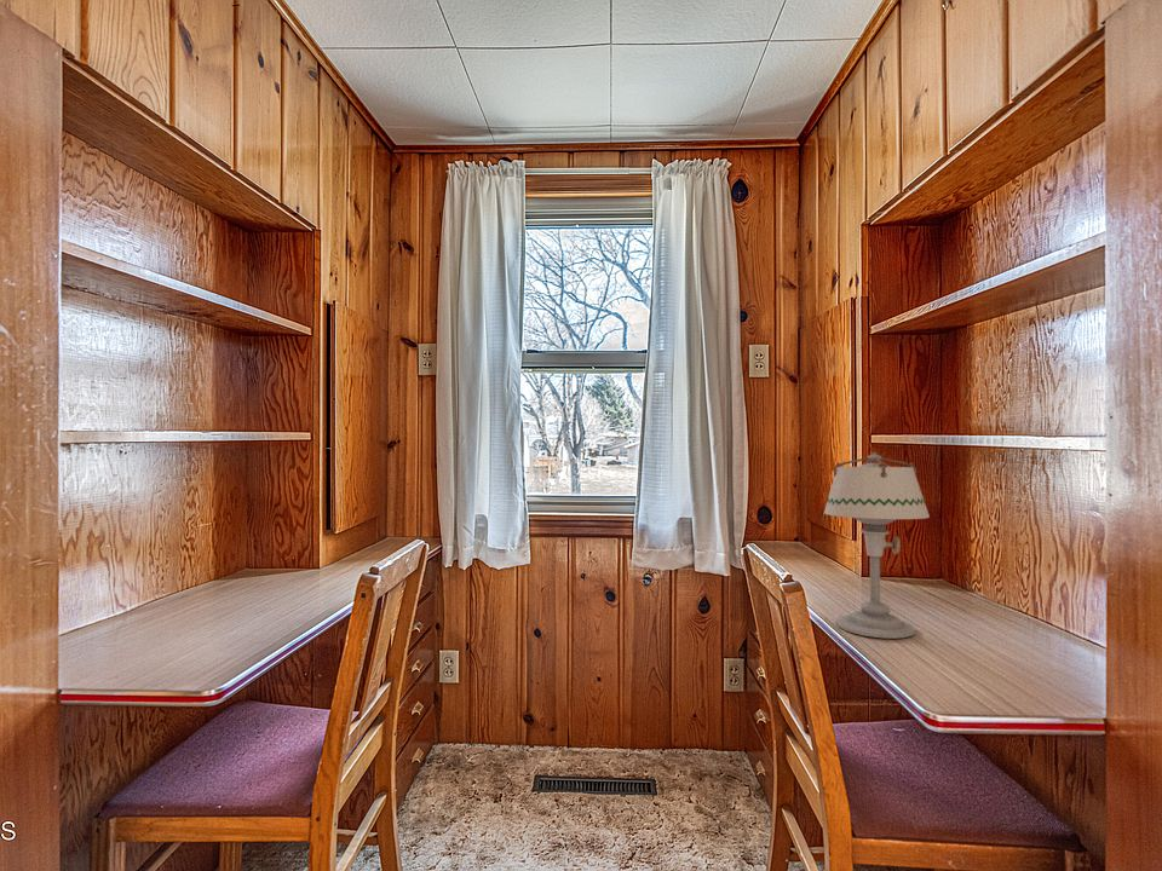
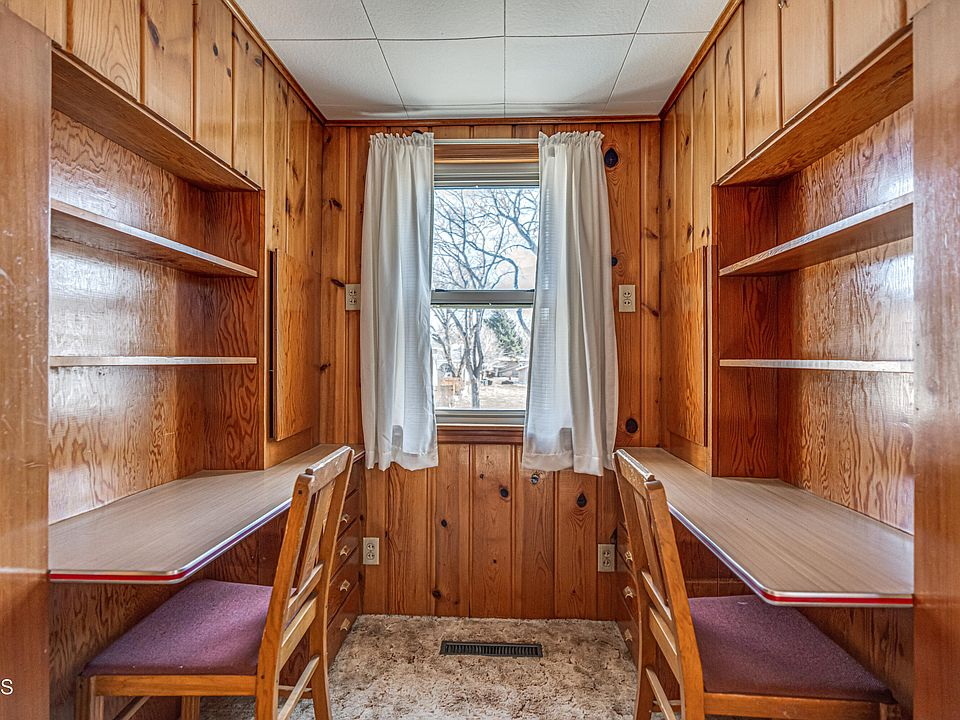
- table lamp [823,451,931,640]
